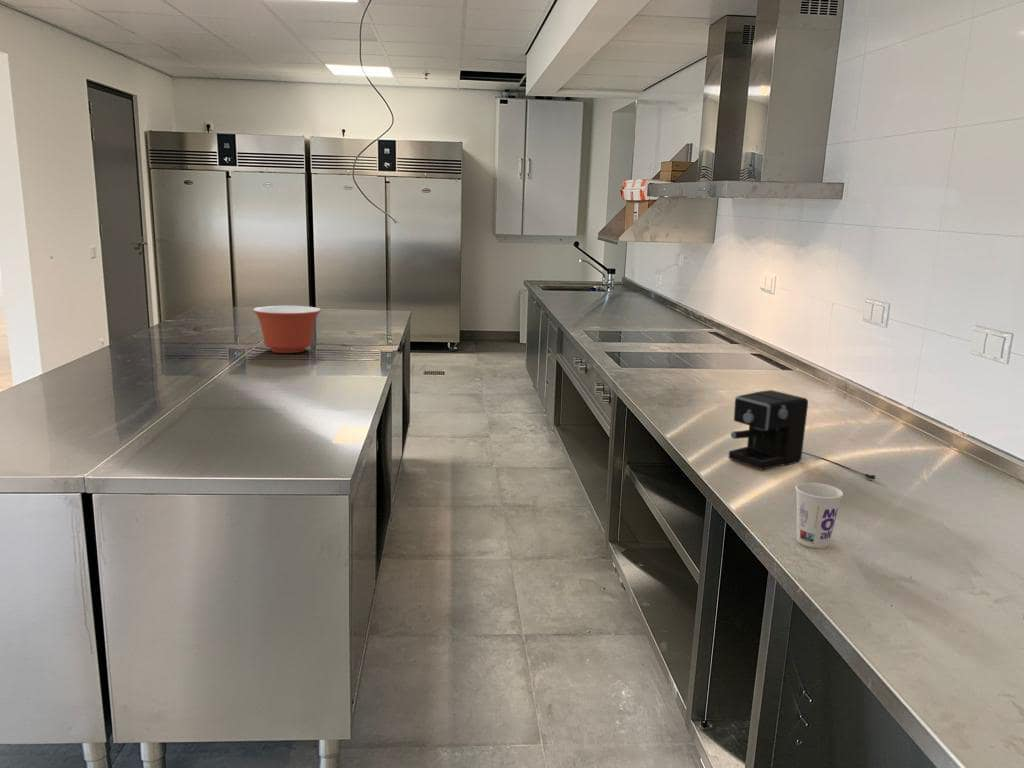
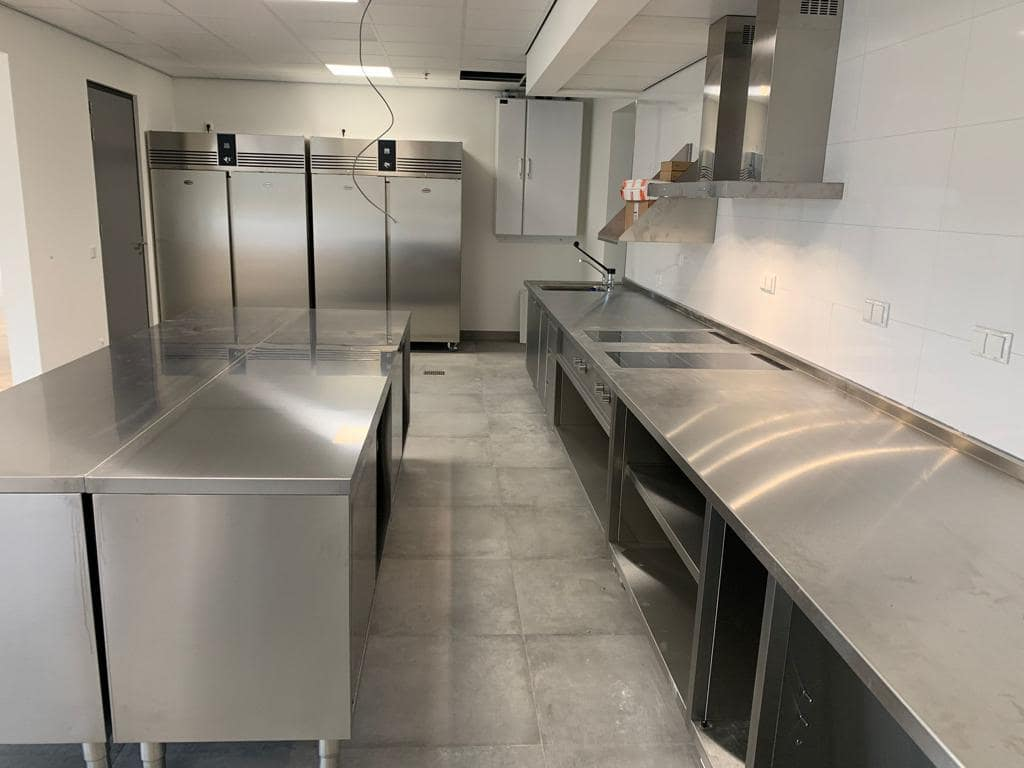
- coffee maker [727,389,877,480]
- mixing bowl [252,305,322,354]
- cup [795,482,844,549]
